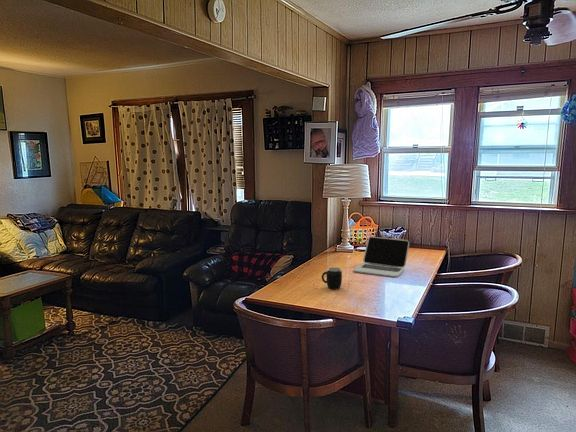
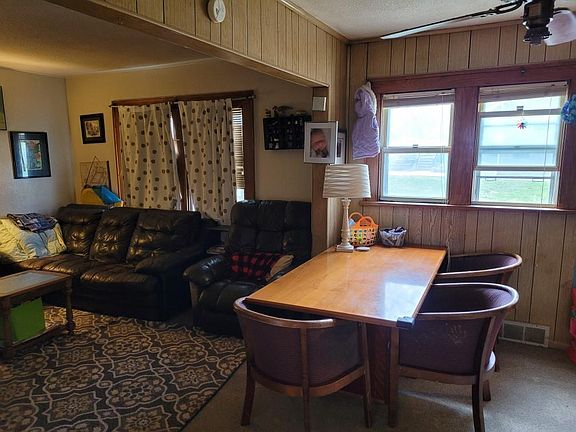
- laptop [353,236,410,278]
- mug [321,267,343,290]
